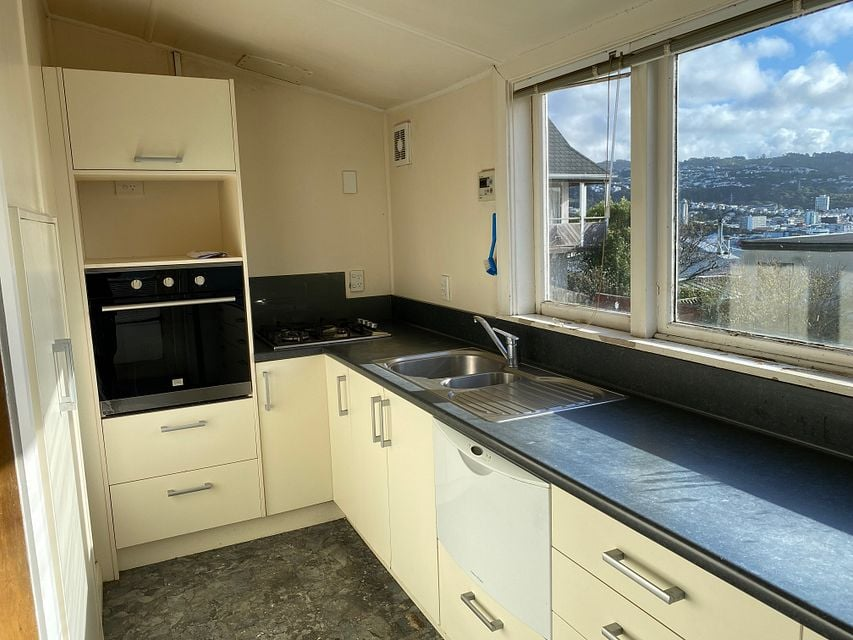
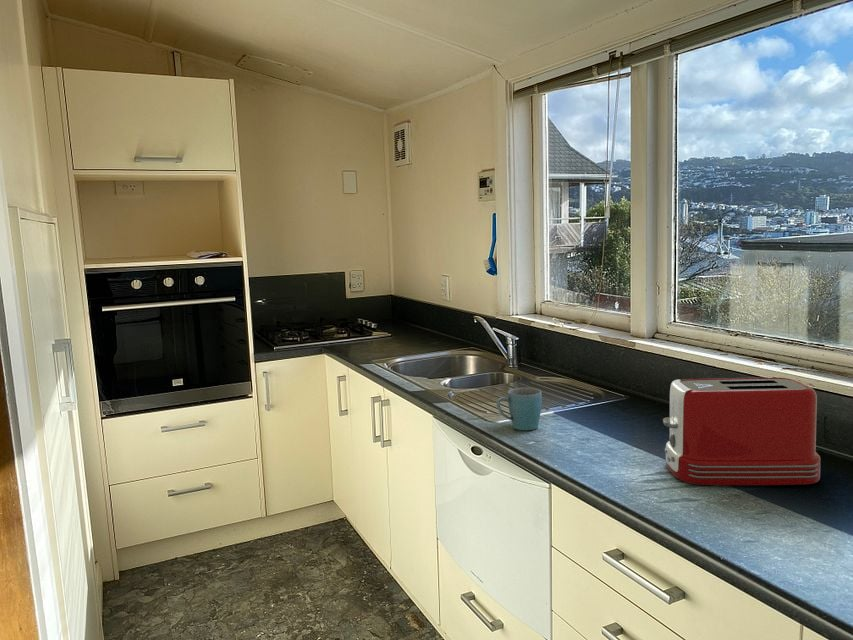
+ mug [496,387,543,431]
+ toaster [662,377,821,486]
